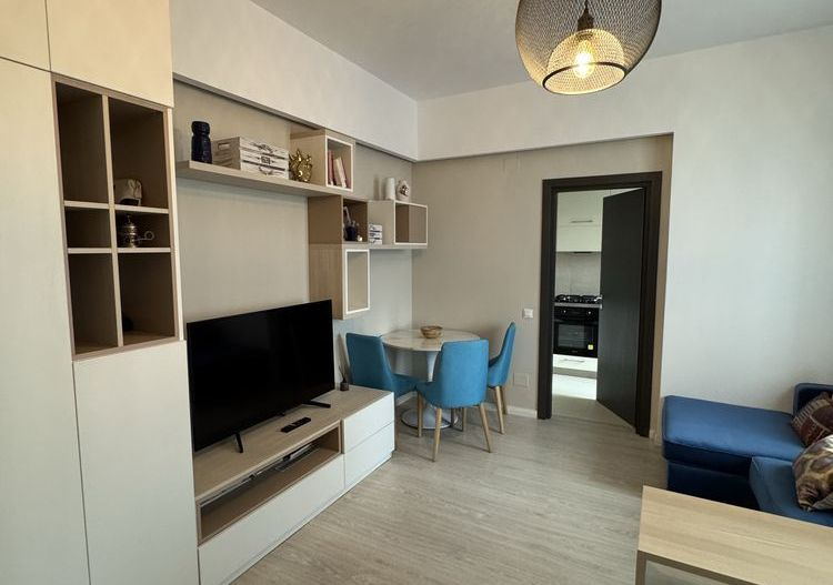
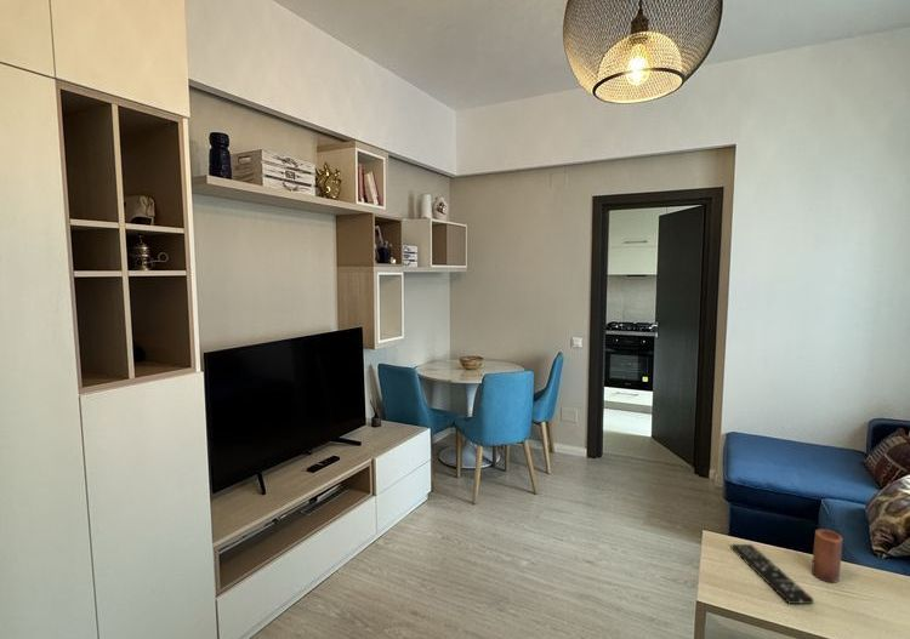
+ remote control [730,543,814,605]
+ candle [811,529,843,583]
